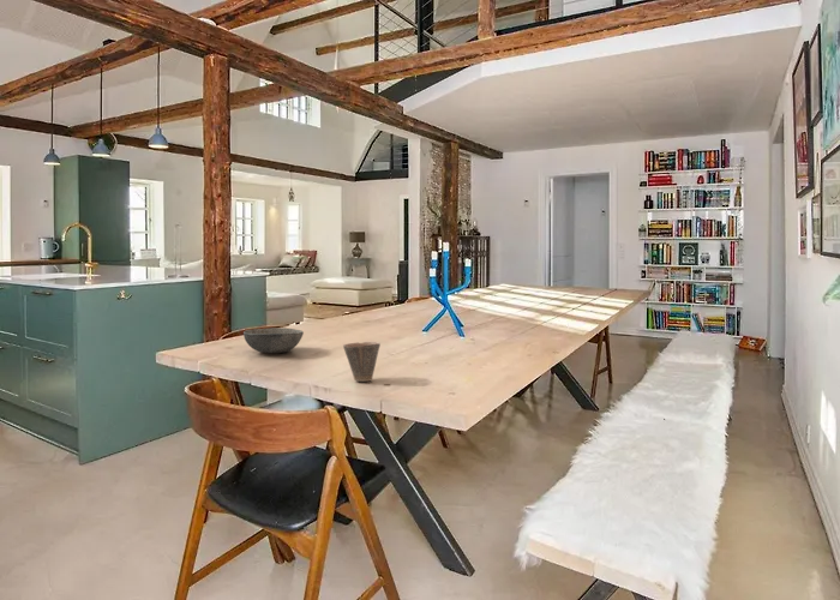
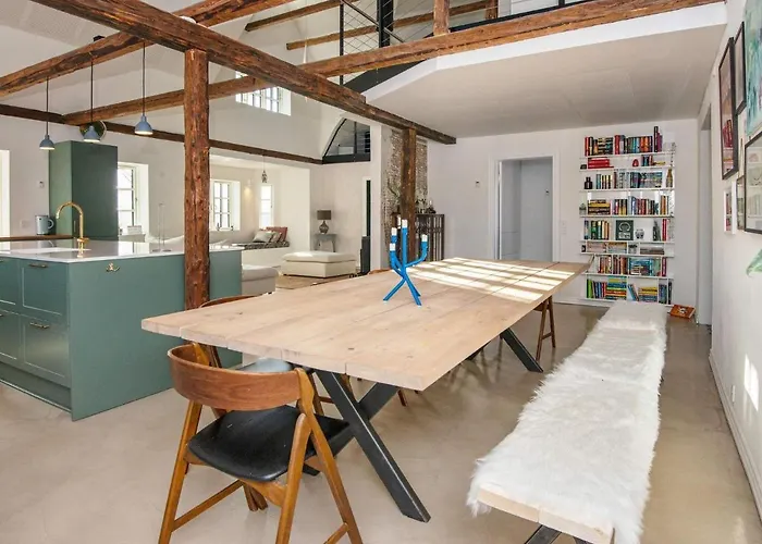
- cup [342,341,382,383]
- bowl [242,326,305,354]
